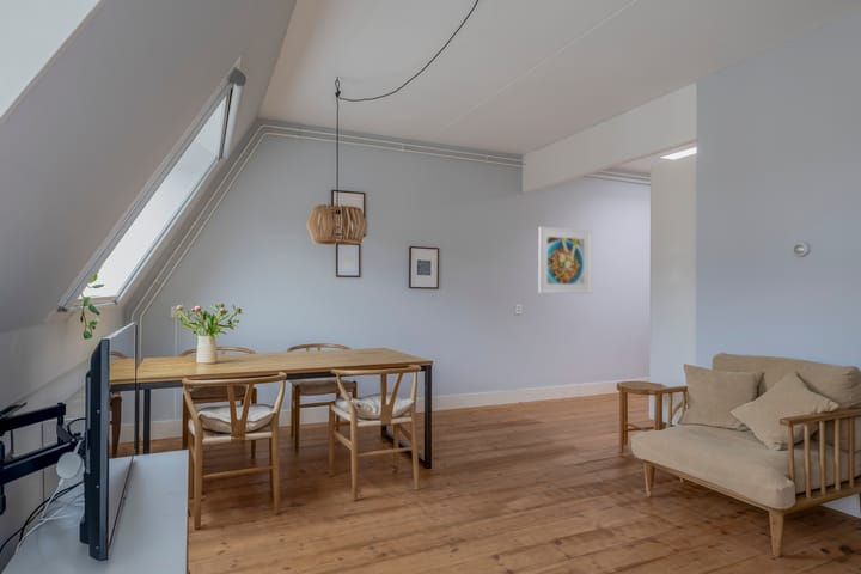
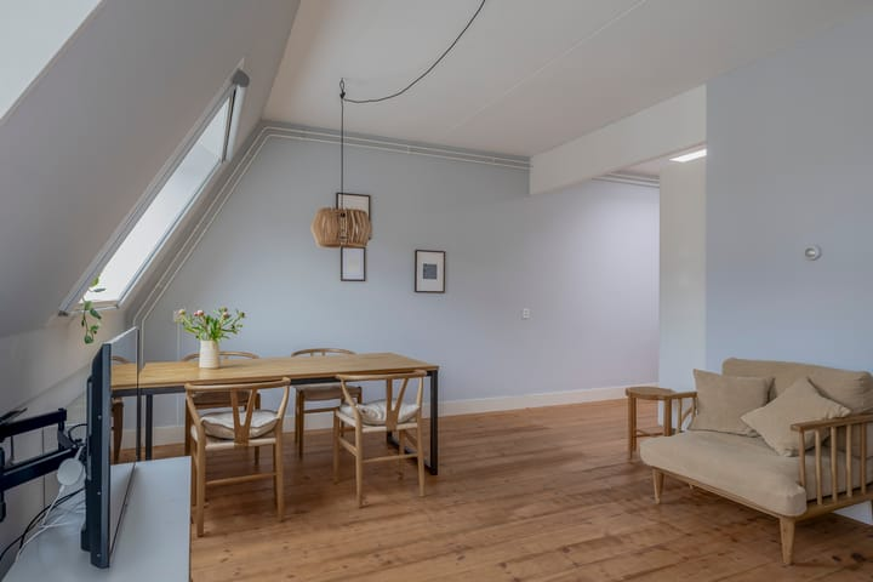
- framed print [537,226,593,294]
